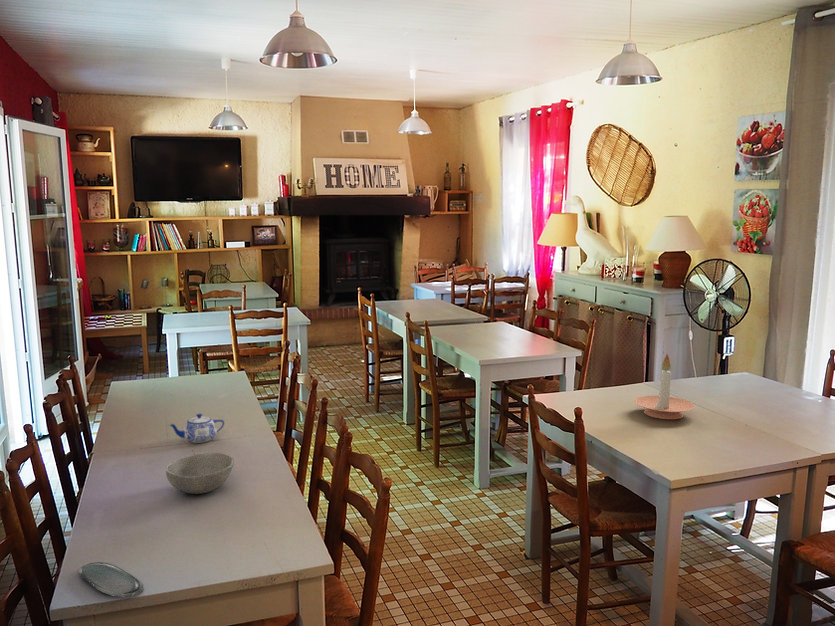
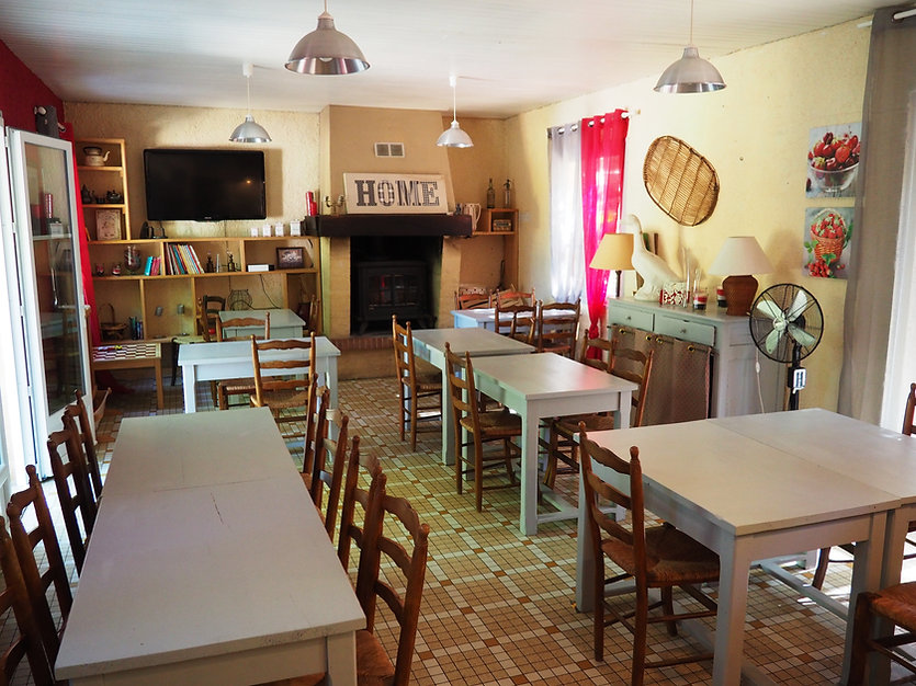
- candle holder [634,353,696,420]
- oval tray [78,561,144,598]
- teapot [167,413,225,444]
- bowl [165,452,235,495]
